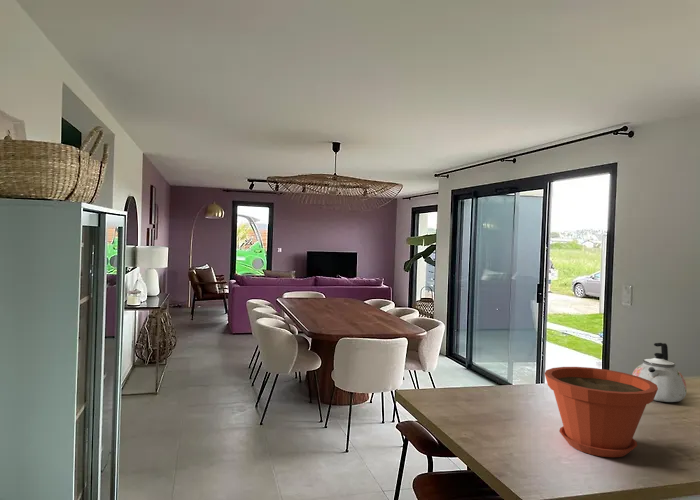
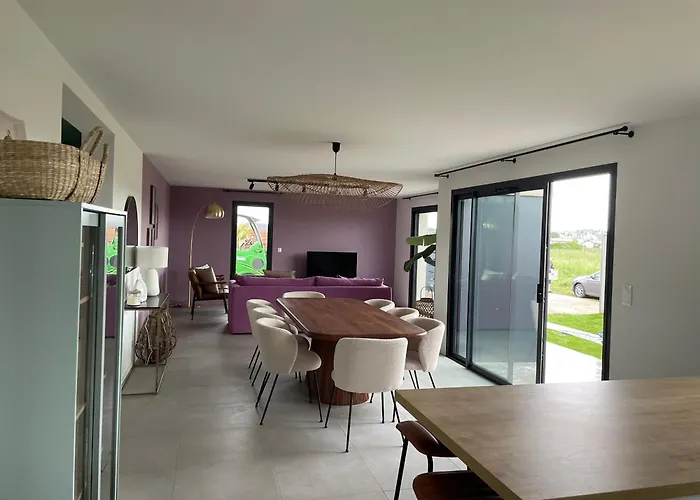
- plant pot [544,366,658,458]
- kettle [631,342,688,403]
